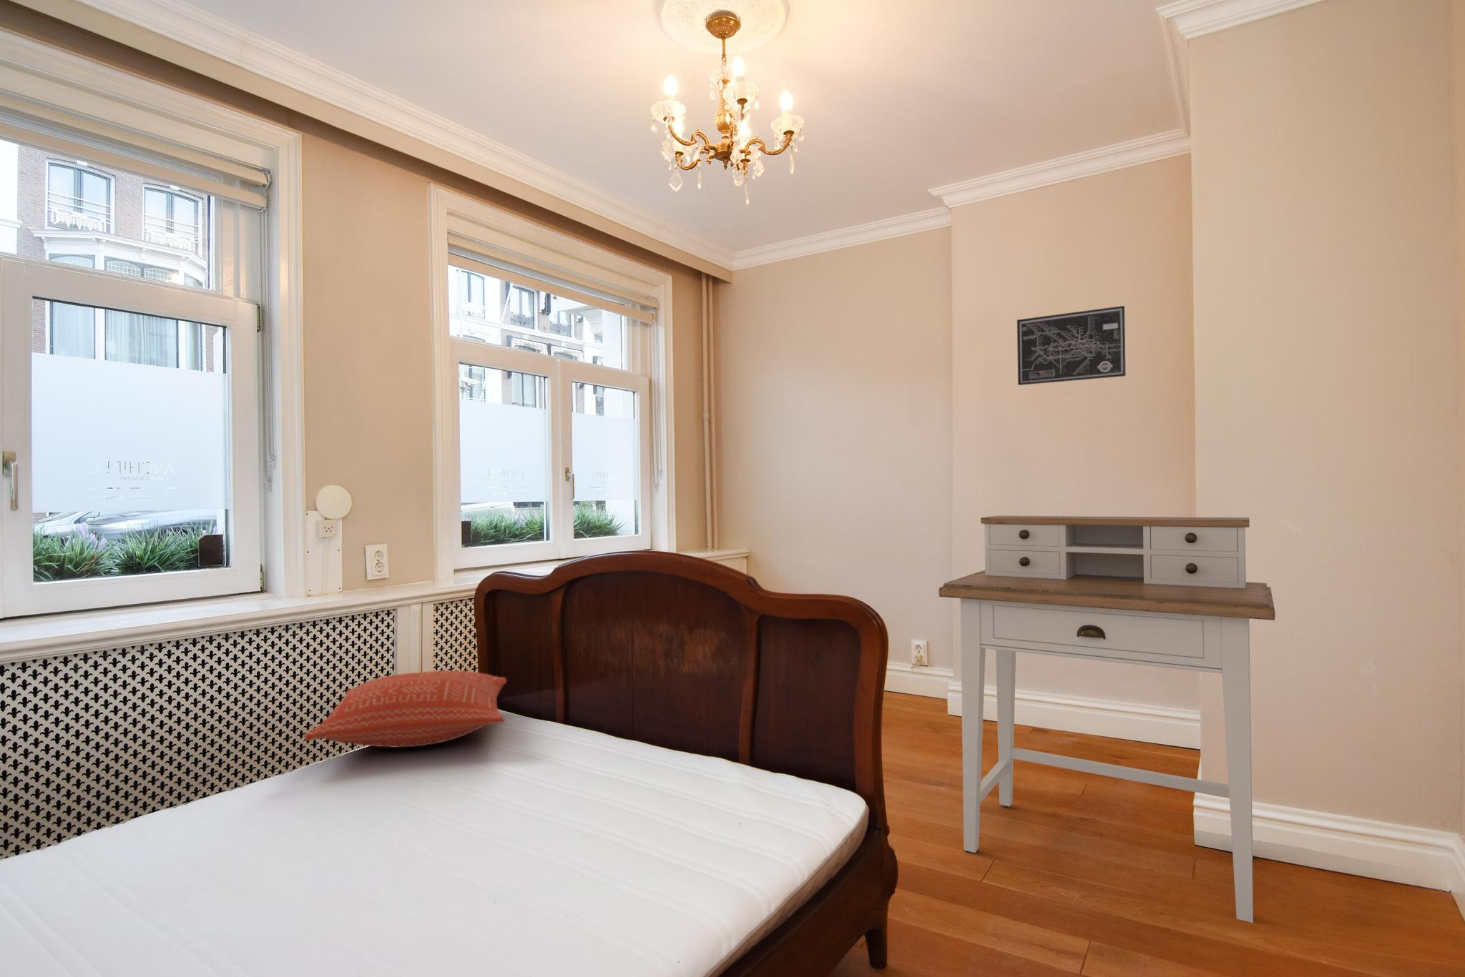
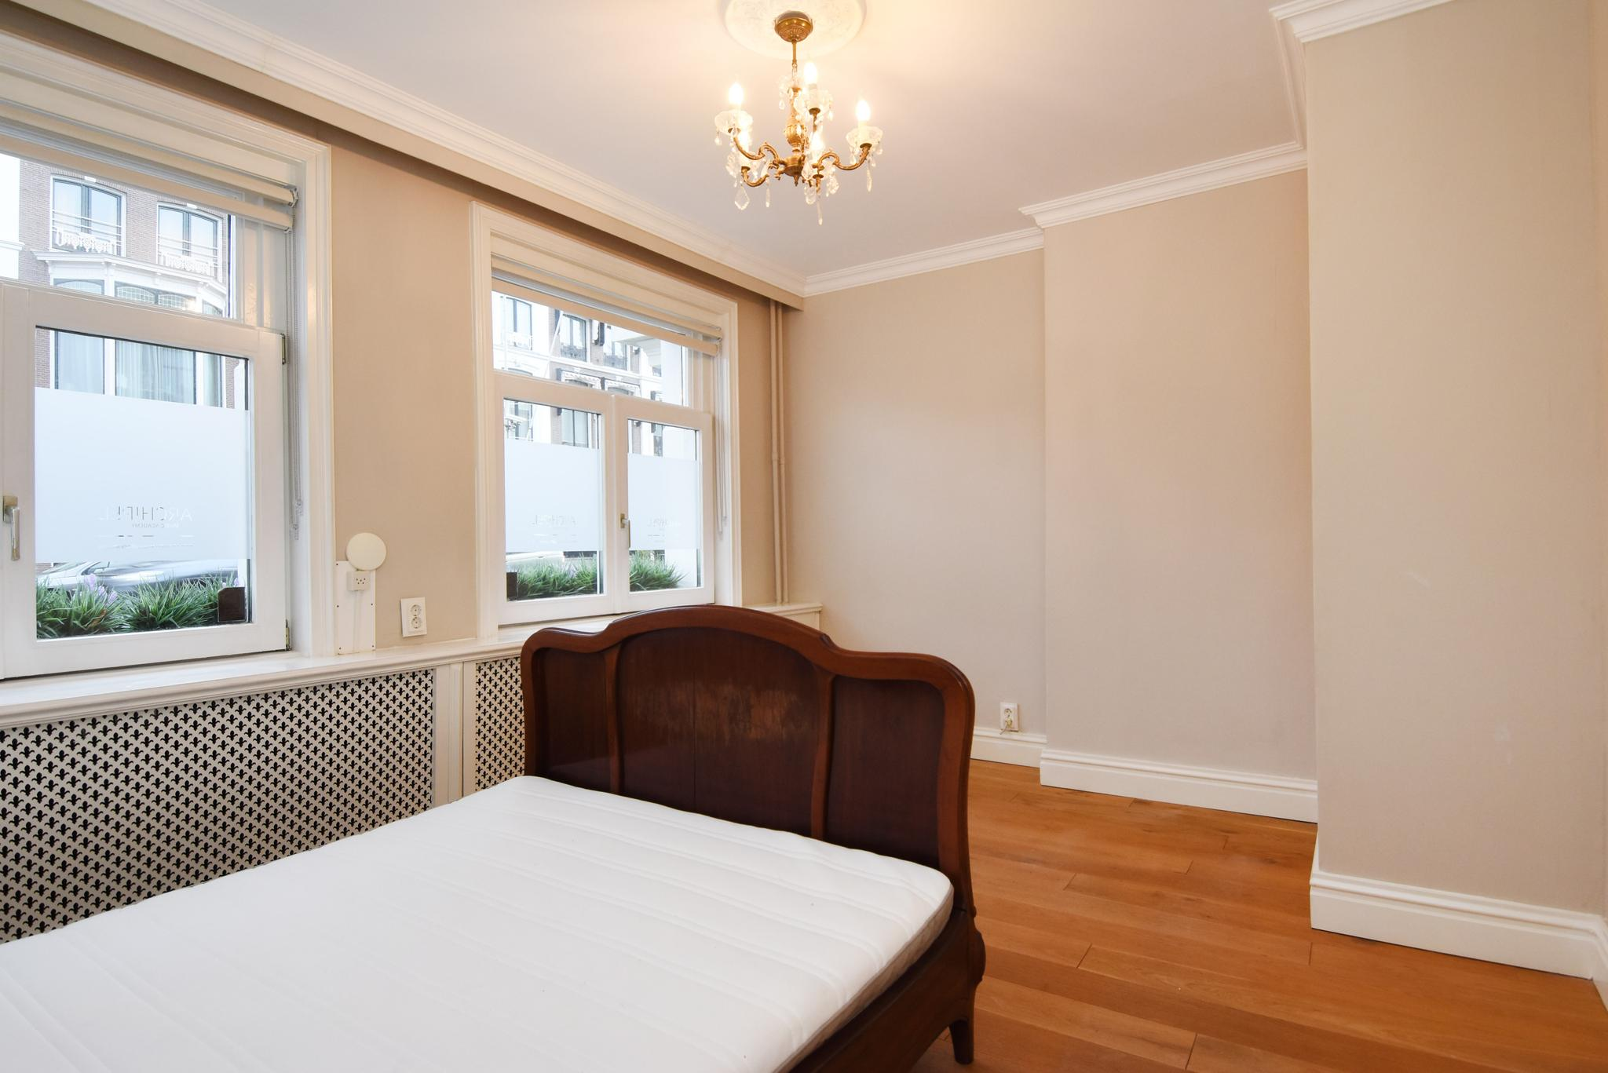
- pillow [302,670,507,748]
- wall art [1017,305,1126,386]
- desk [938,516,1276,924]
